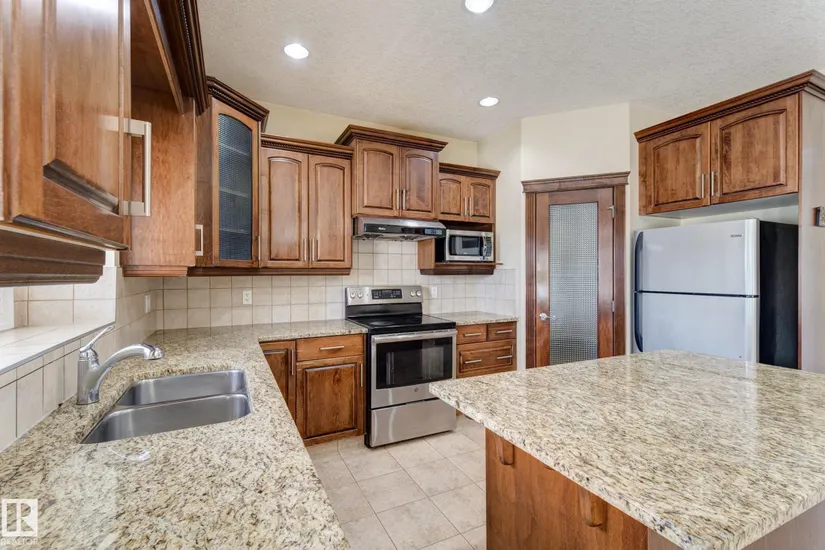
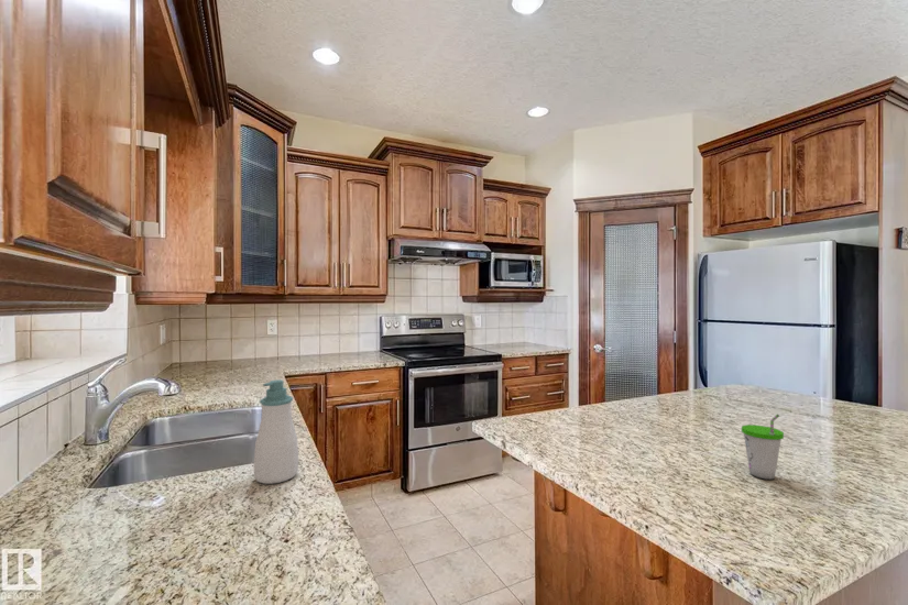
+ soap bottle [253,378,299,485]
+ cup [741,414,785,481]
